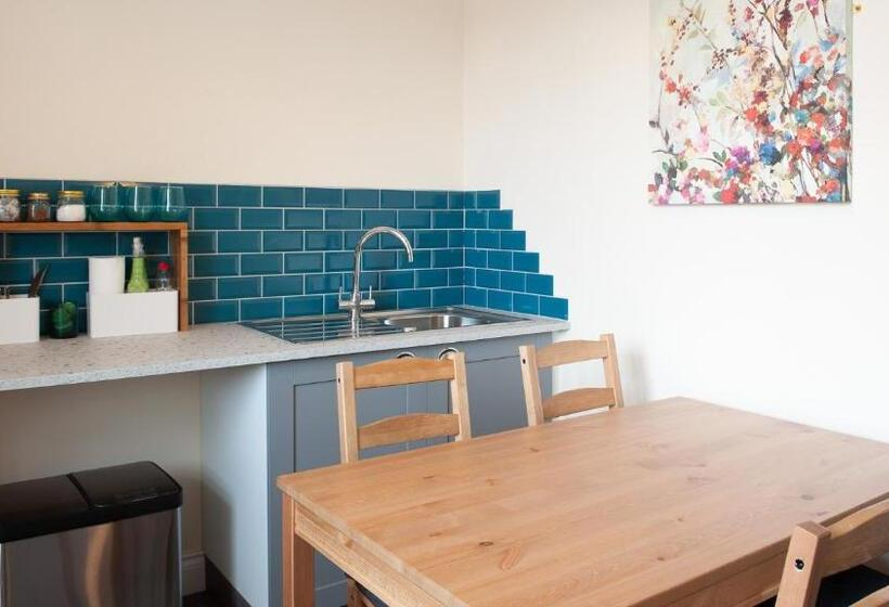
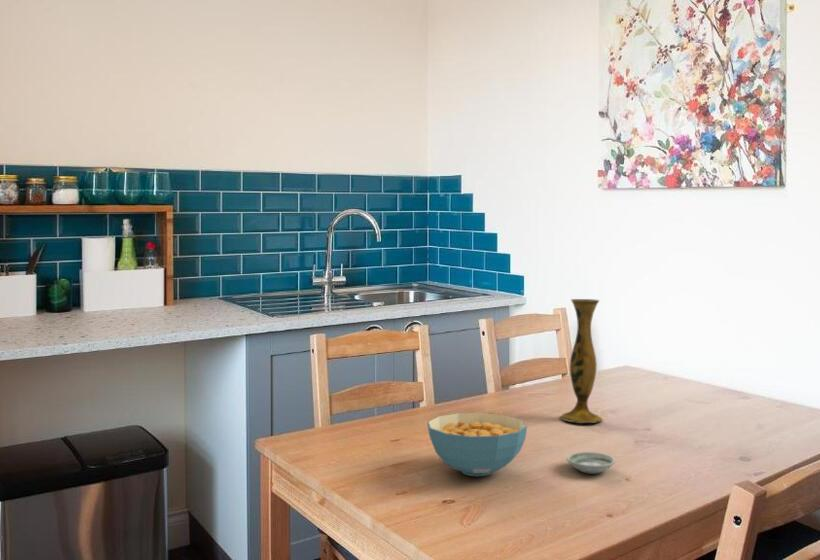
+ vase [559,298,604,424]
+ saucer [565,451,616,474]
+ cereal bowl [426,412,528,477]
